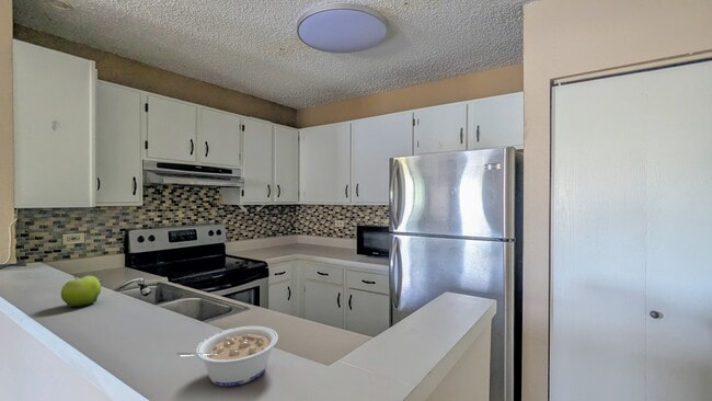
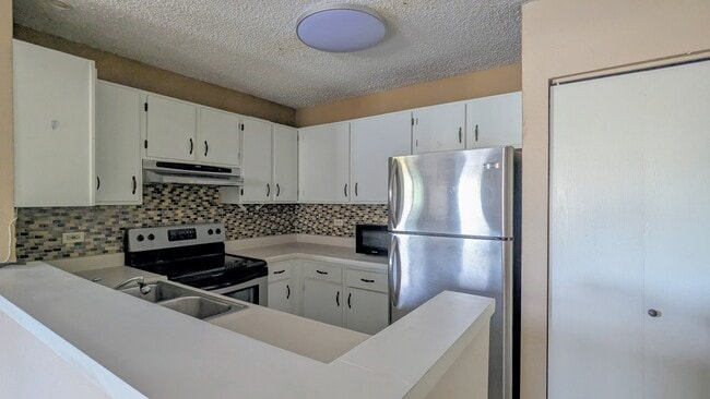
- legume [176,325,279,387]
- fruit [60,275,102,308]
